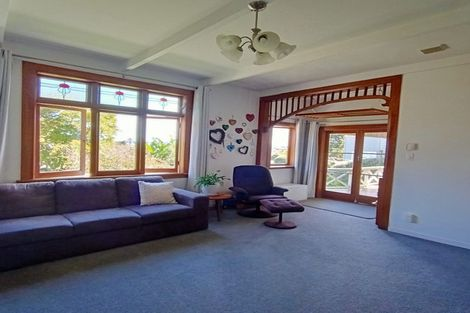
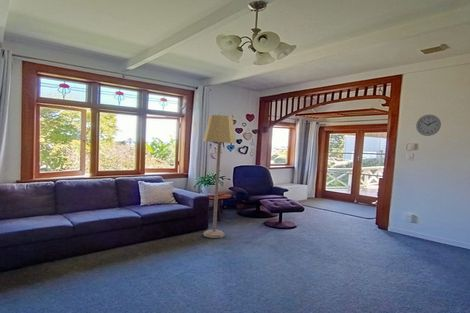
+ wall clock [415,114,442,137]
+ lamp [202,114,237,239]
